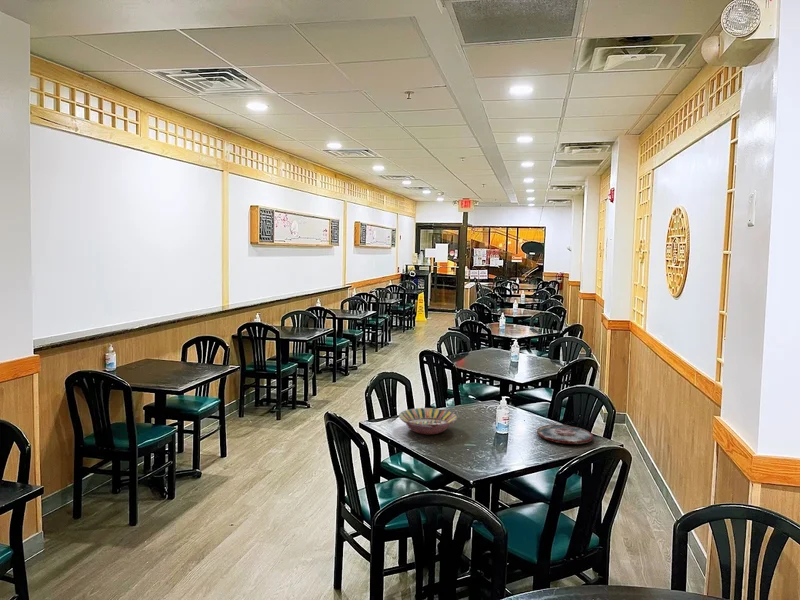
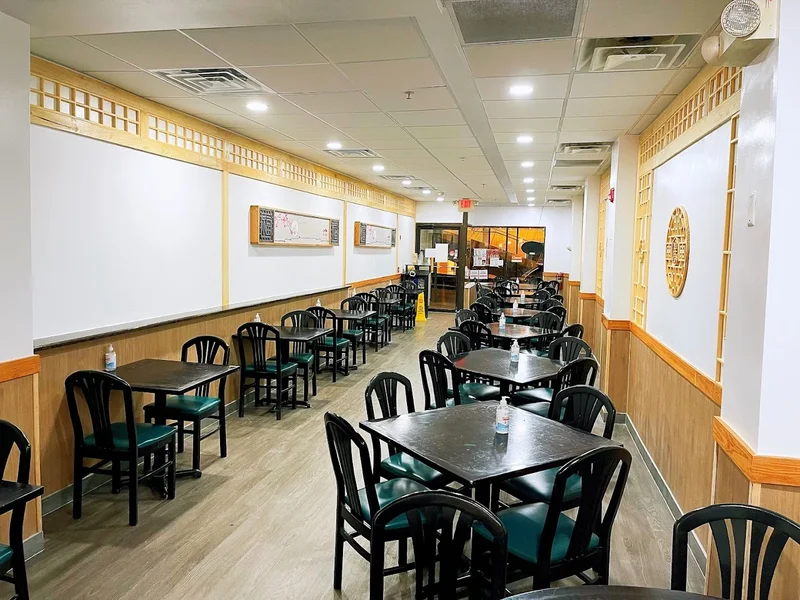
- serving bowl [398,407,458,436]
- plate [536,424,594,445]
